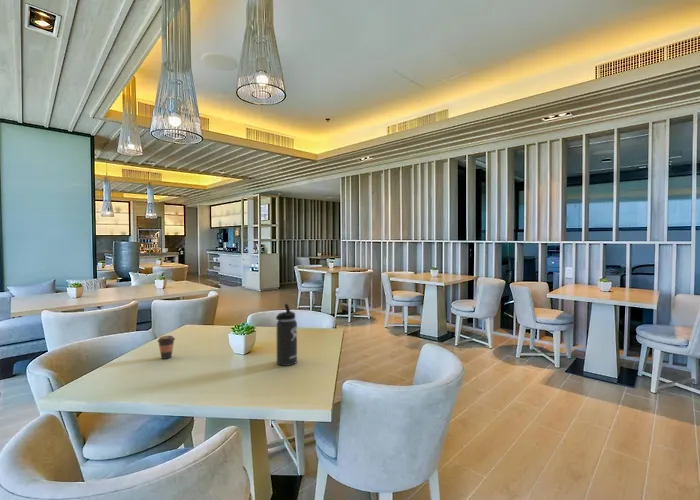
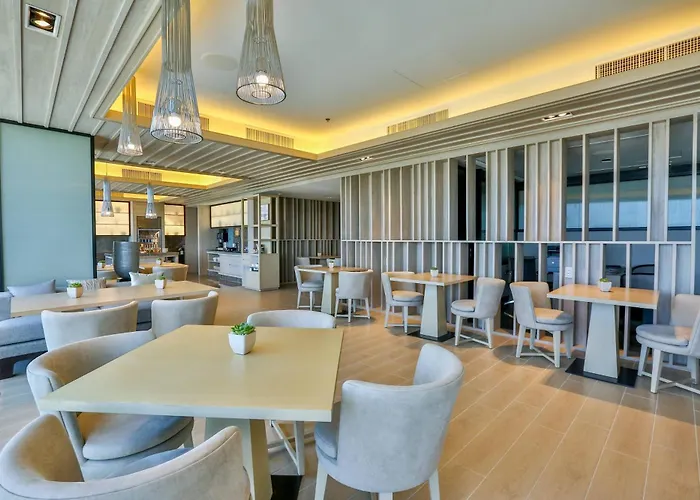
- thermos bottle [275,303,298,367]
- coffee cup [156,335,176,360]
